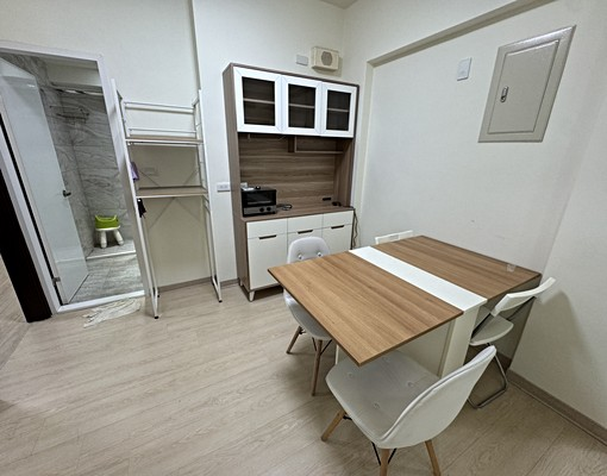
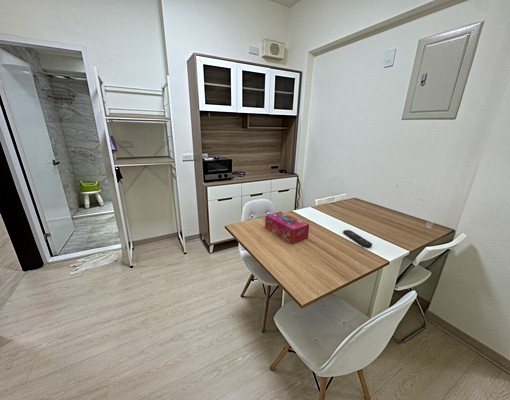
+ remote control [342,229,373,248]
+ tissue box [264,211,310,244]
